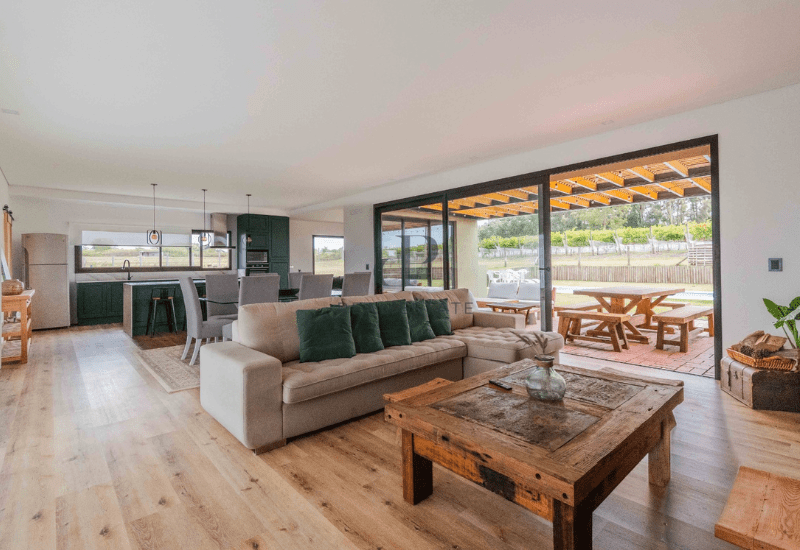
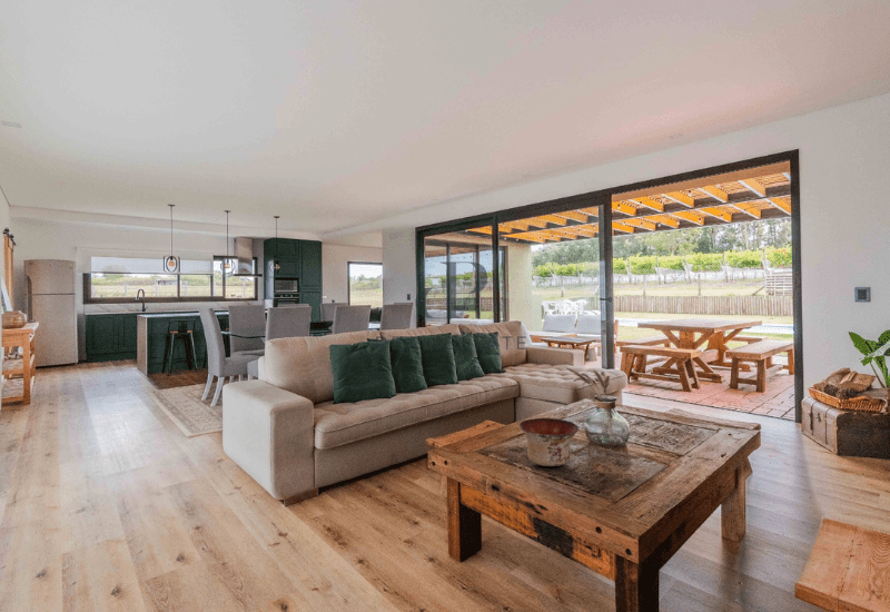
+ bowl [518,417,580,467]
